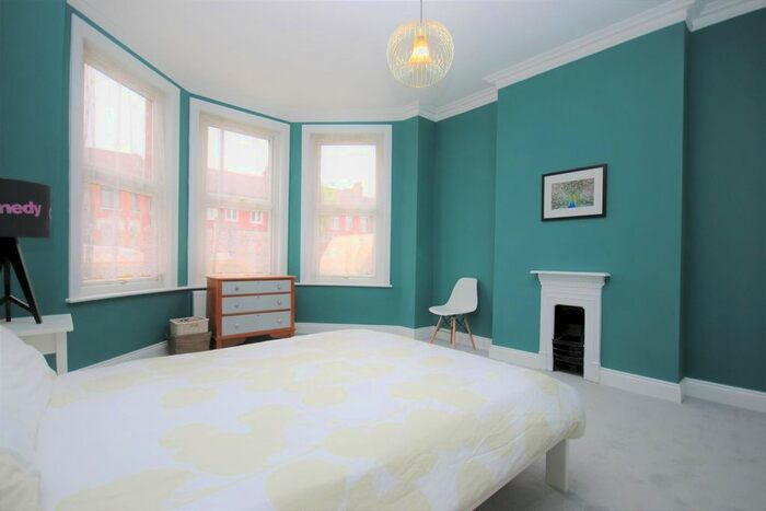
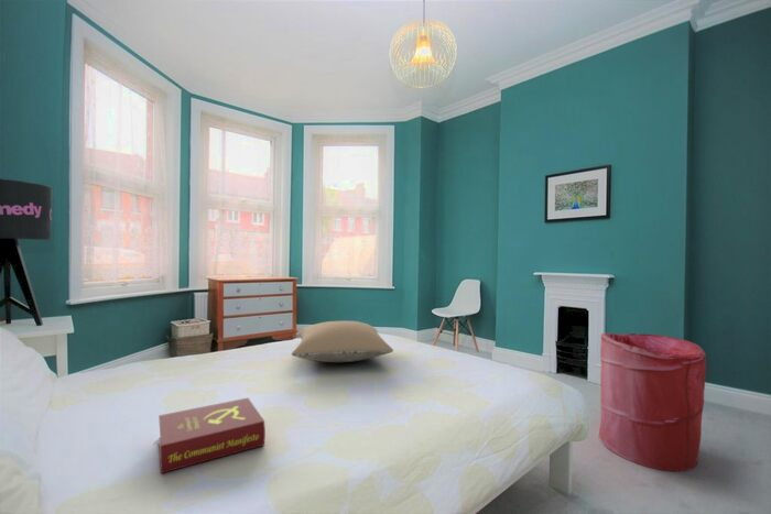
+ laundry hamper [598,332,707,472]
+ book [153,397,267,474]
+ pillow [291,320,394,363]
